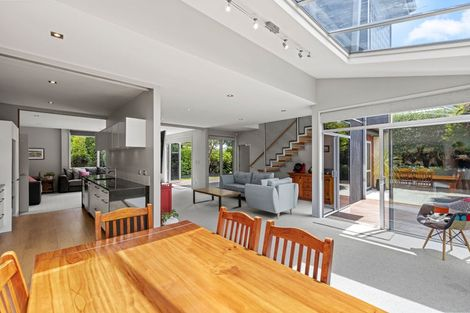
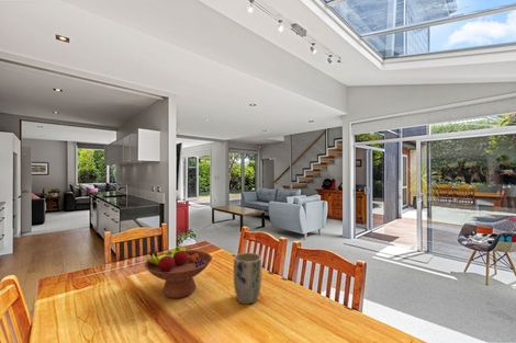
+ plant pot [233,252,262,305]
+ fruit bowl [144,245,213,299]
